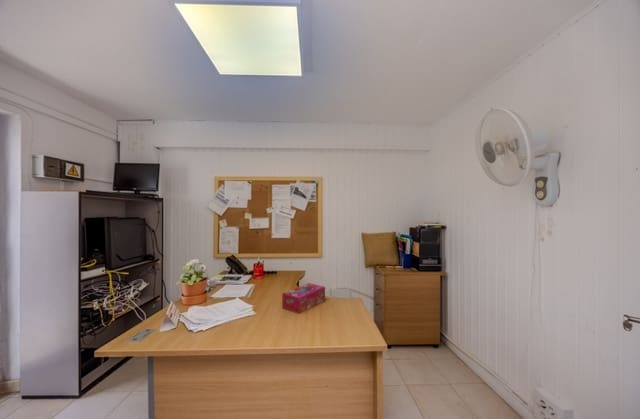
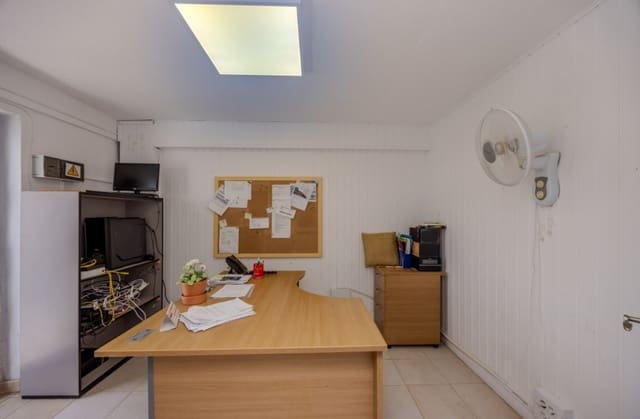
- tissue box [281,282,326,315]
